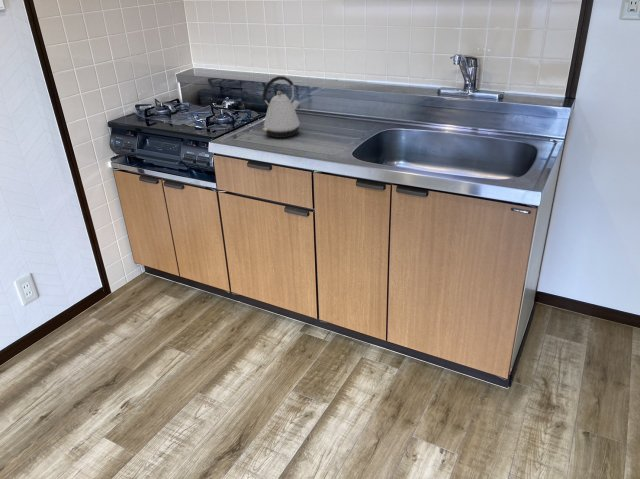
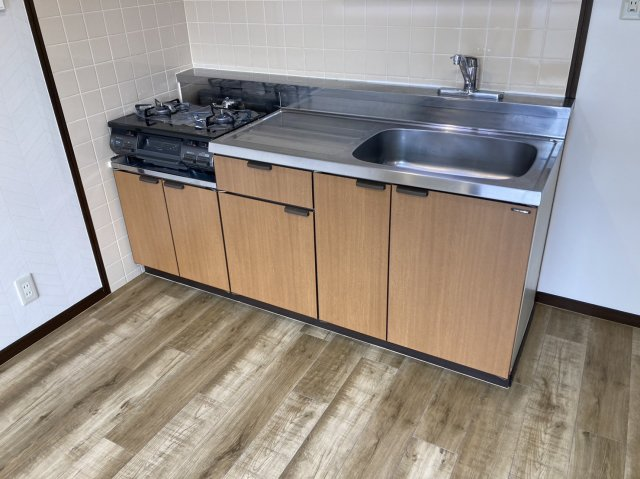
- kettle [262,75,301,139]
